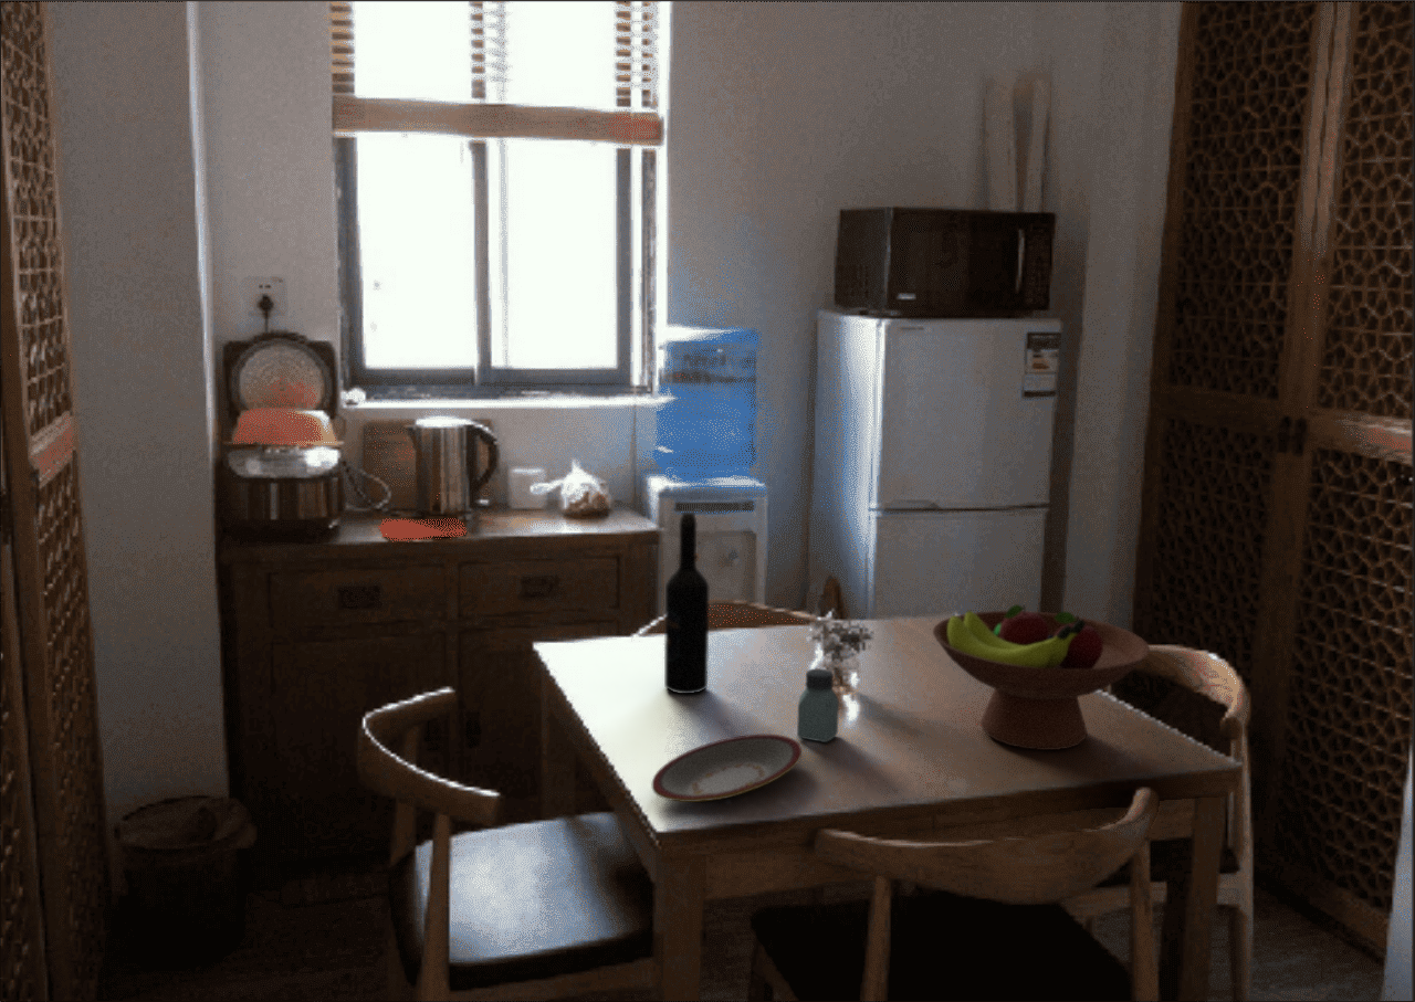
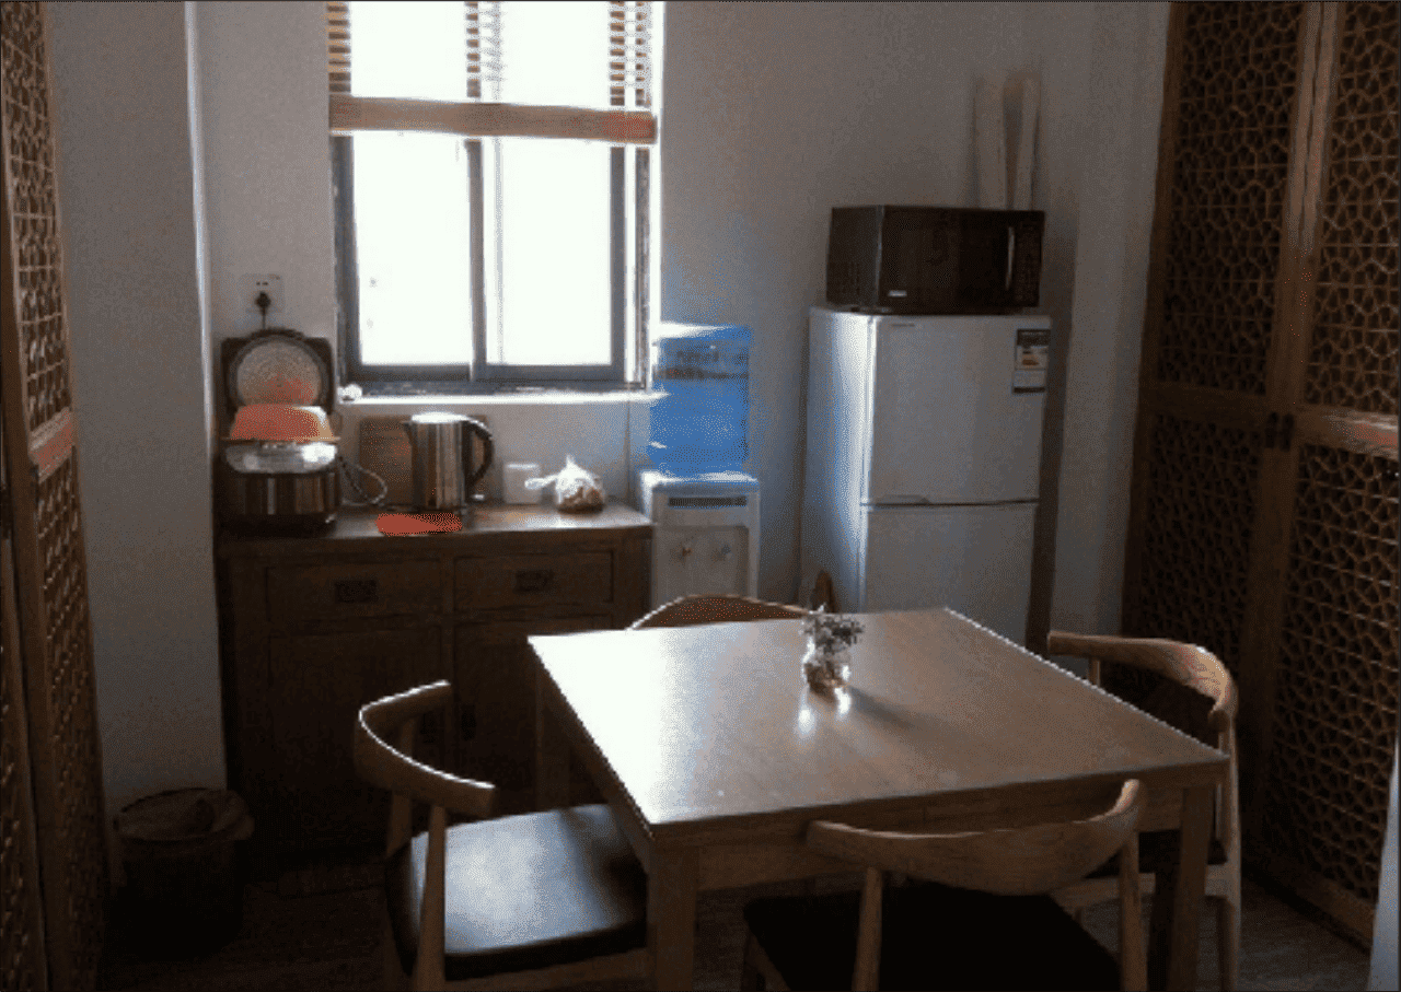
- wine bottle [663,510,710,695]
- plate [651,734,803,803]
- fruit bowl [932,603,1151,751]
- saltshaker [796,668,840,743]
